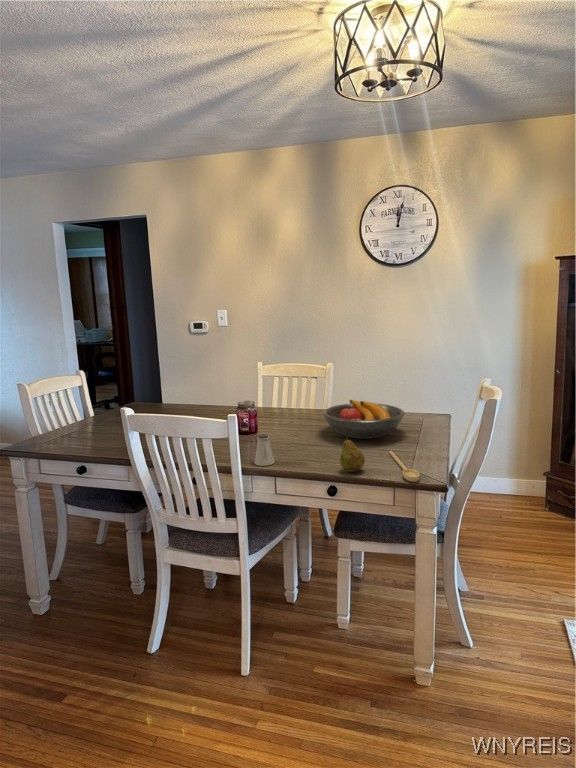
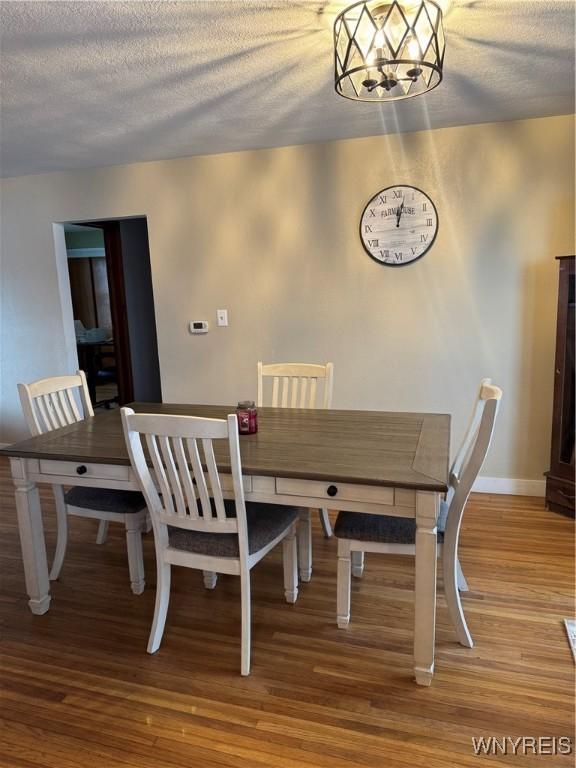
- fruit bowl [322,399,406,440]
- spoon [388,450,420,483]
- fruit [339,435,366,473]
- saltshaker [254,433,275,467]
